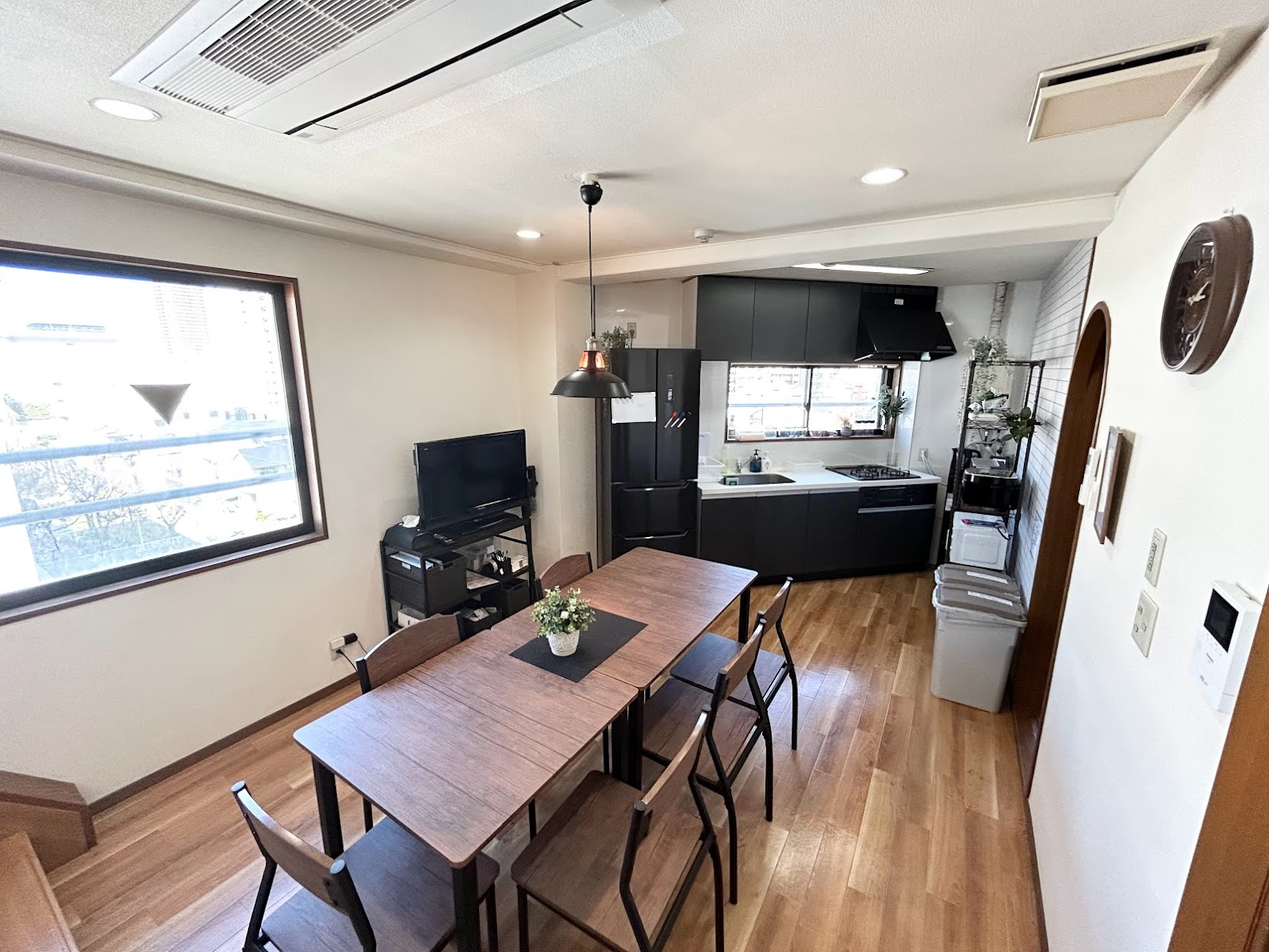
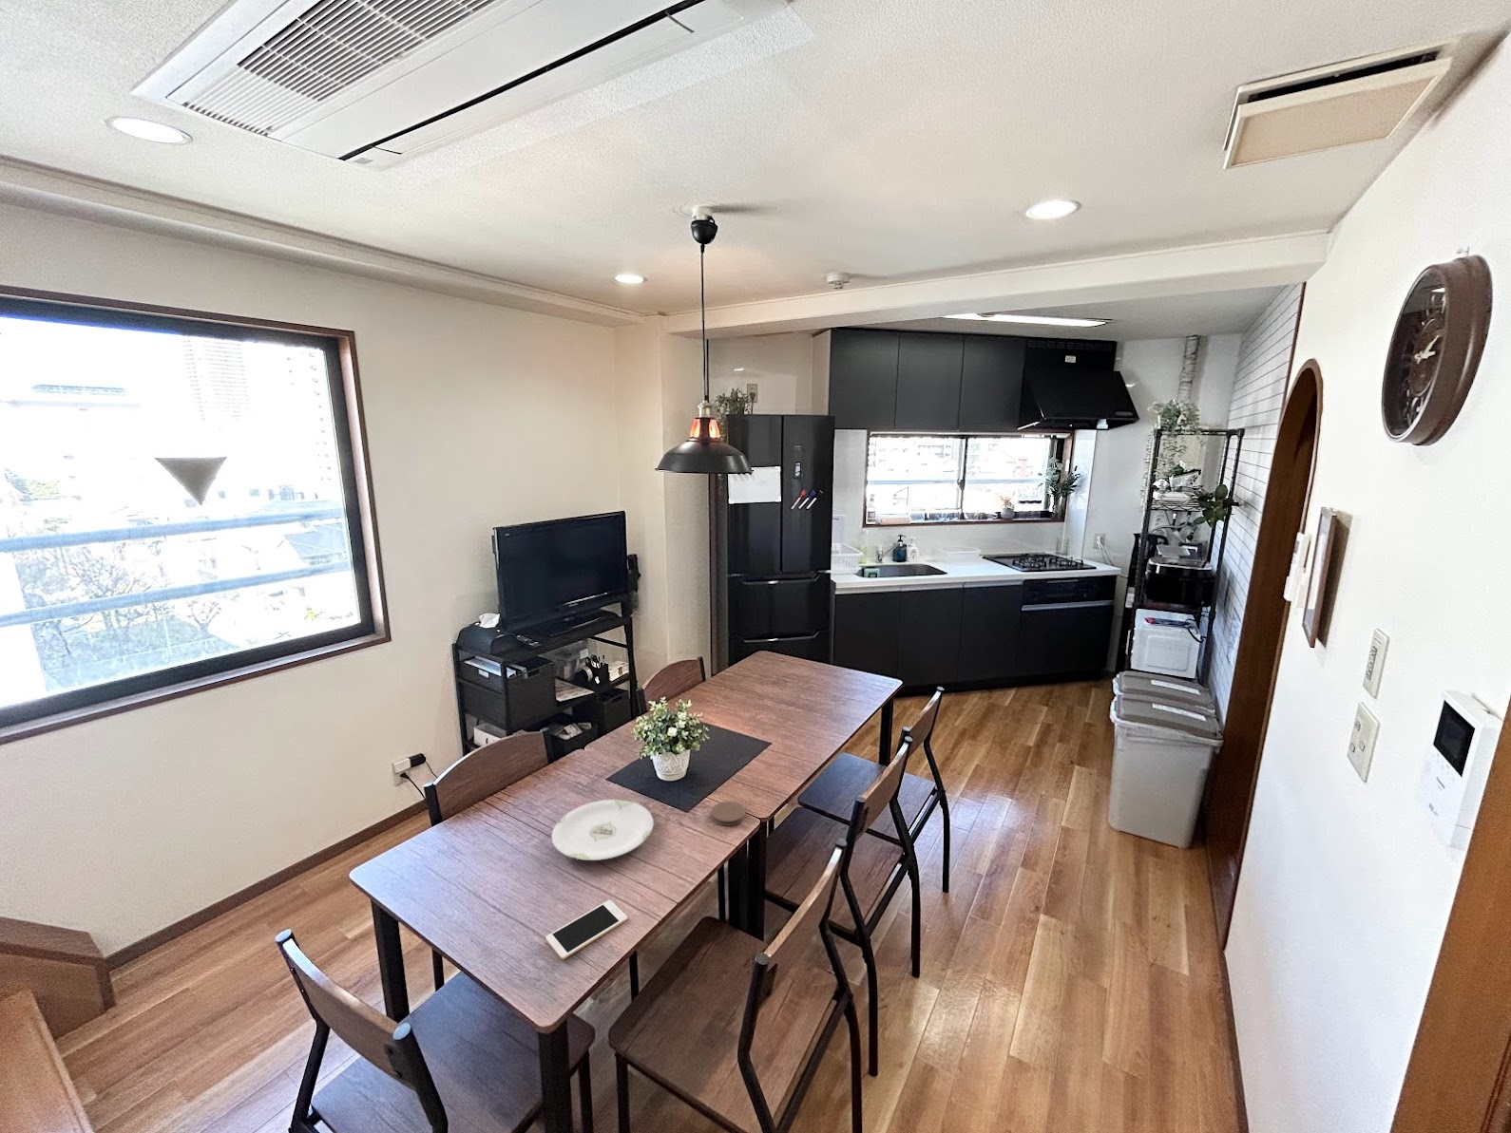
+ coaster [710,800,747,826]
+ plate [551,799,655,862]
+ cell phone [545,900,629,960]
